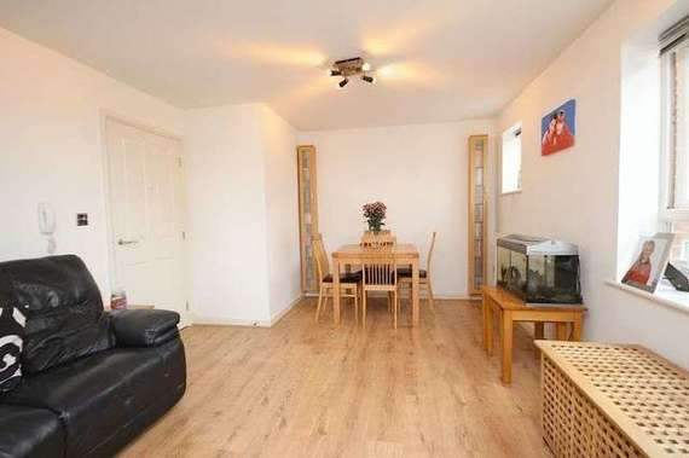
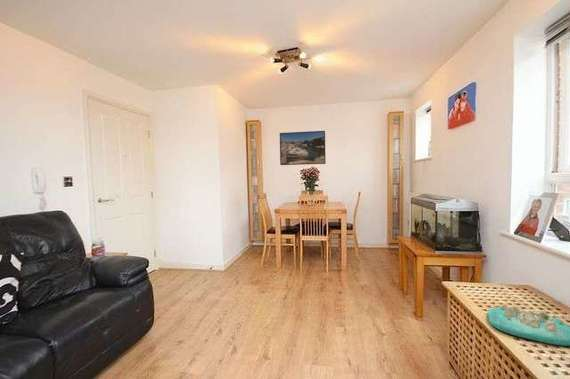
+ decorative tray [487,303,570,347]
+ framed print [279,130,327,166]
